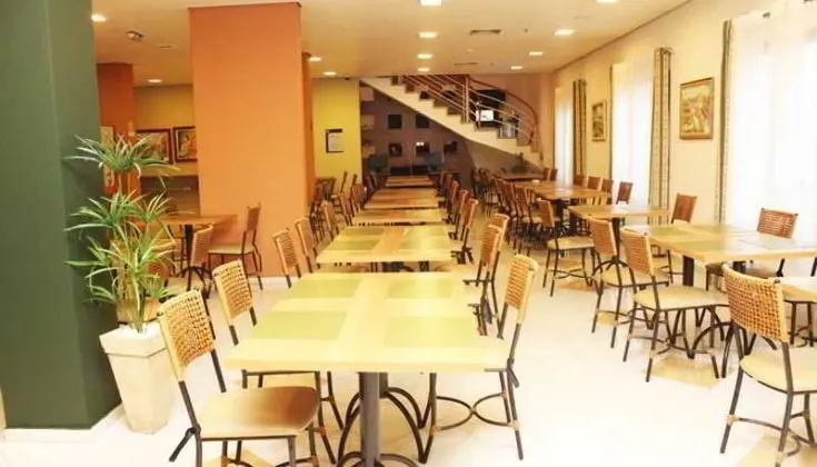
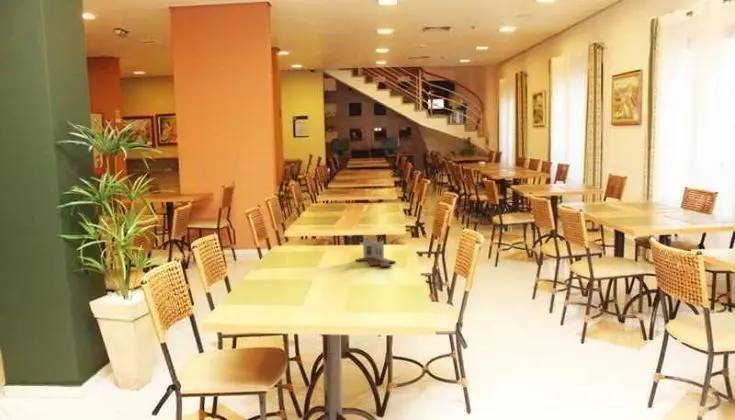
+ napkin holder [355,238,397,268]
